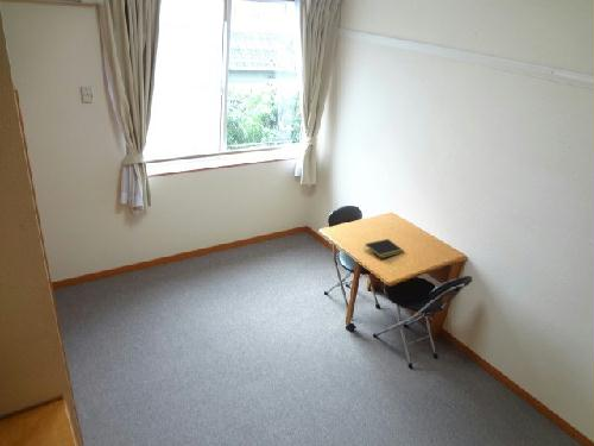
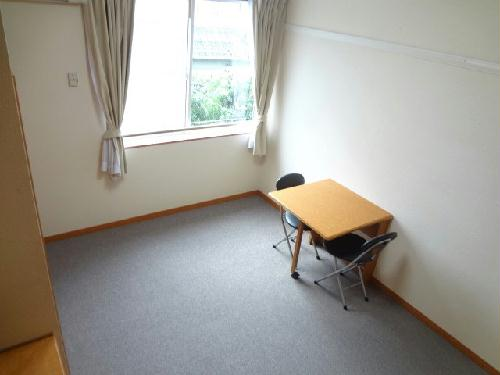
- notepad [364,238,405,259]
